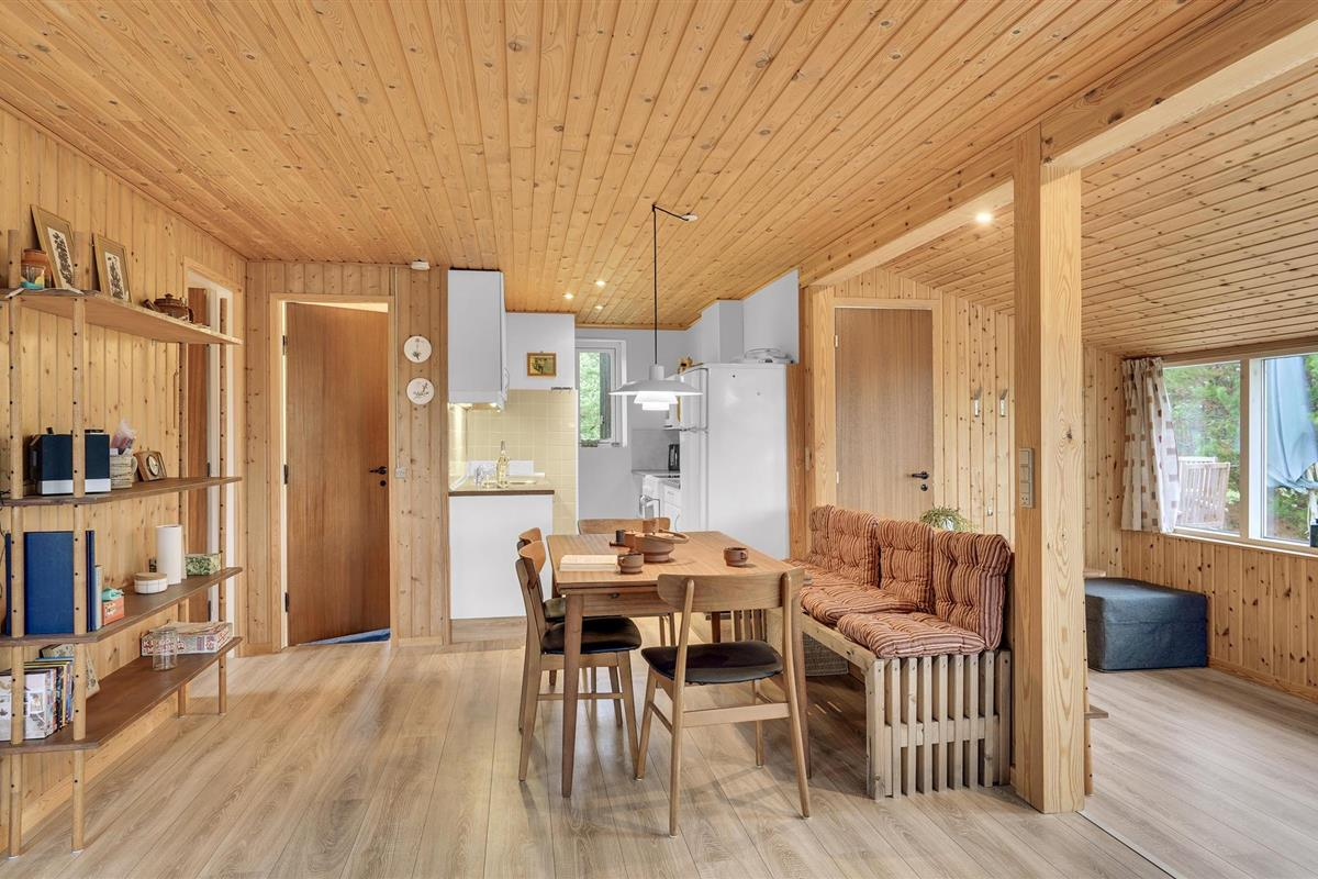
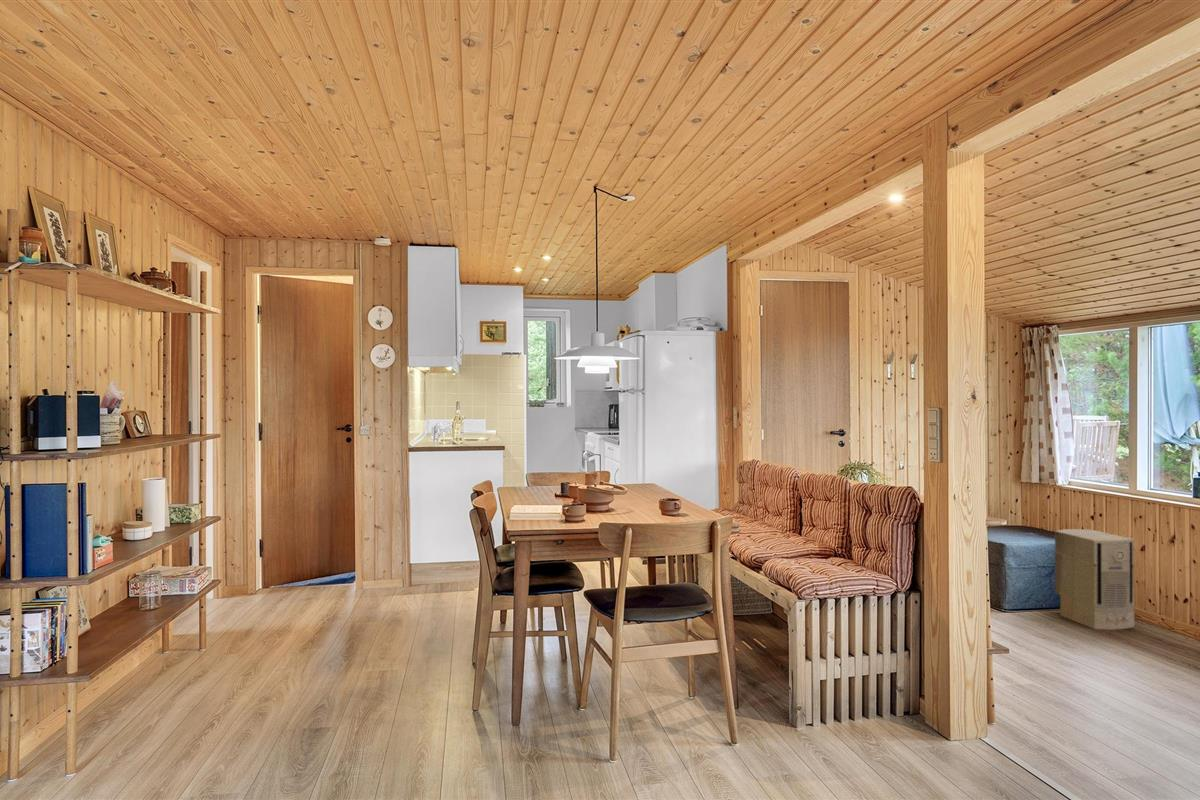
+ air purifier [1054,528,1135,630]
